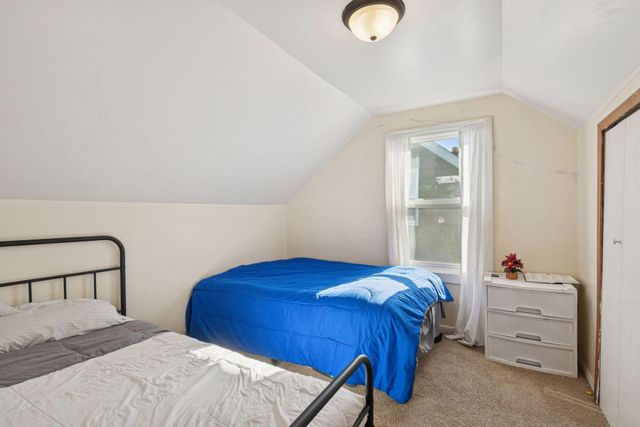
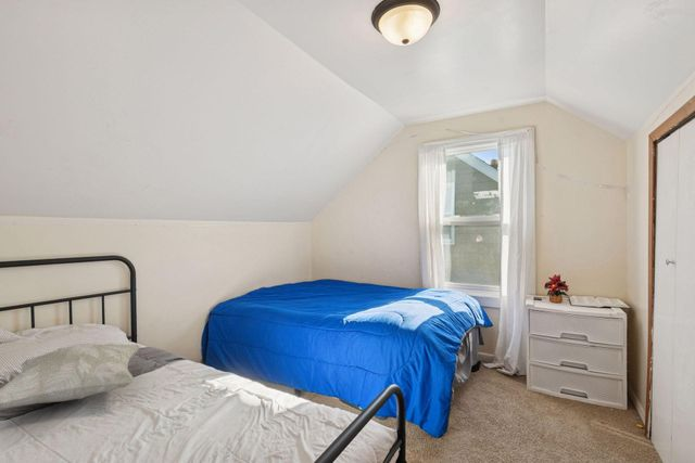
+ decorative pillow [0,343,142,410]
